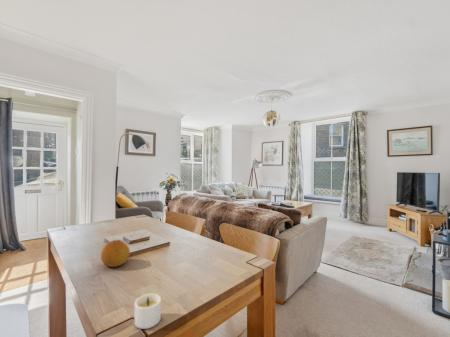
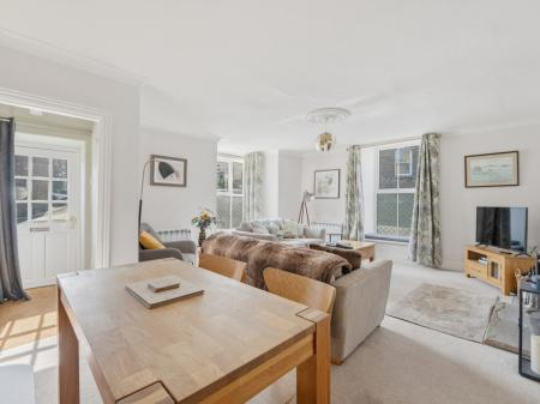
- fruit [100,239,131,268]
- candle [133,293,162,330]
